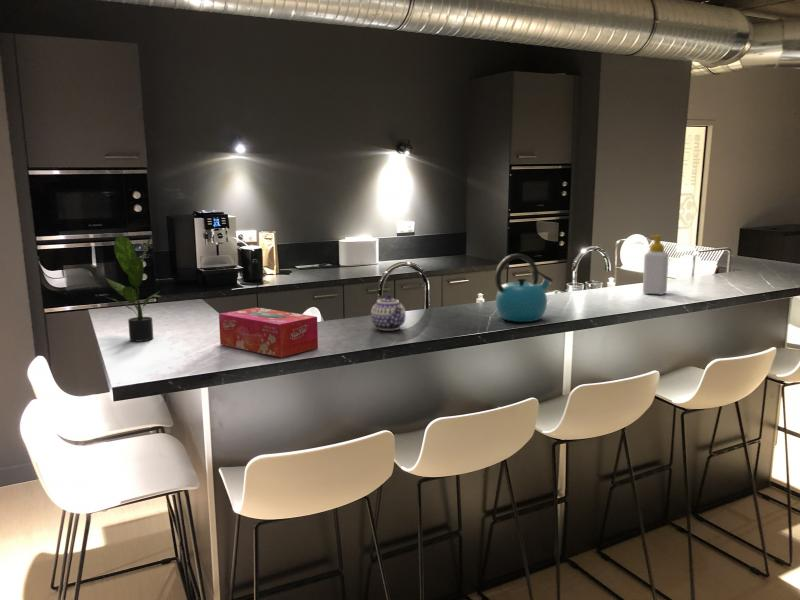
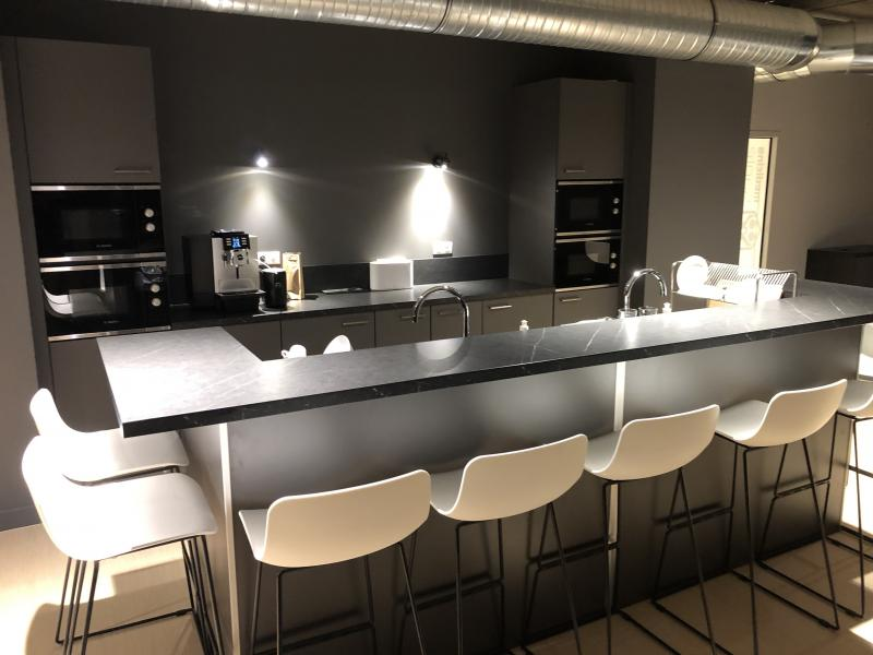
- tissue box [218,306,319,358]
- soap bottle [642,234,670,296]
- potted plant [103,233,162,342]
- teapot [370,293,407,331]
- kettle [494,253,554,323]
